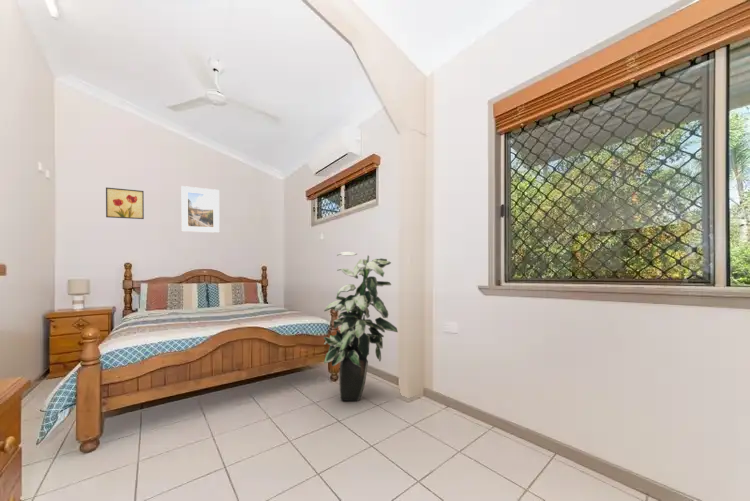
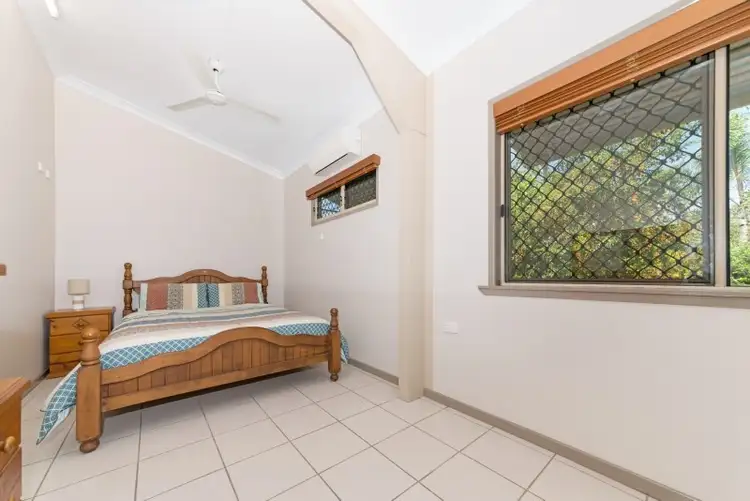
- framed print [180,185,220,234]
- indoor plant [323,251,399,402]
- wall art [105,186,145,220]
